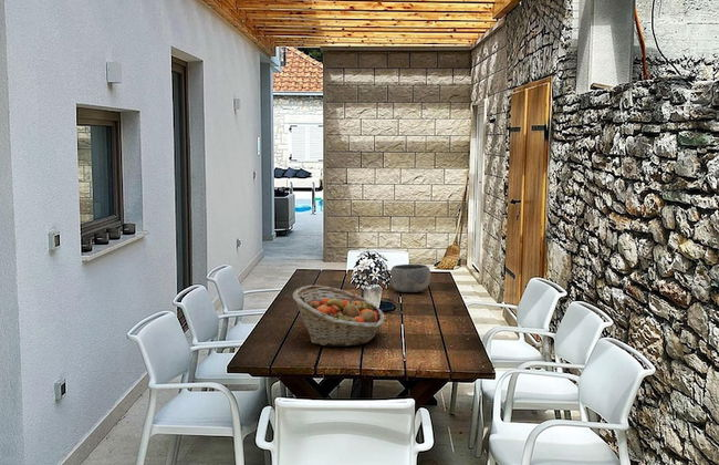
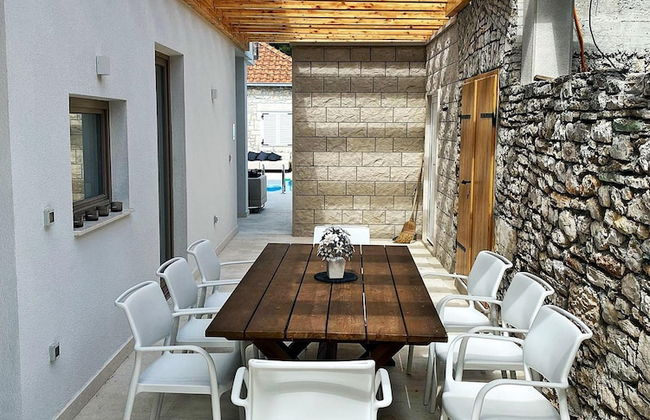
- fruit basket [292,285,386,348]
- bowl [389,264,431,293]
